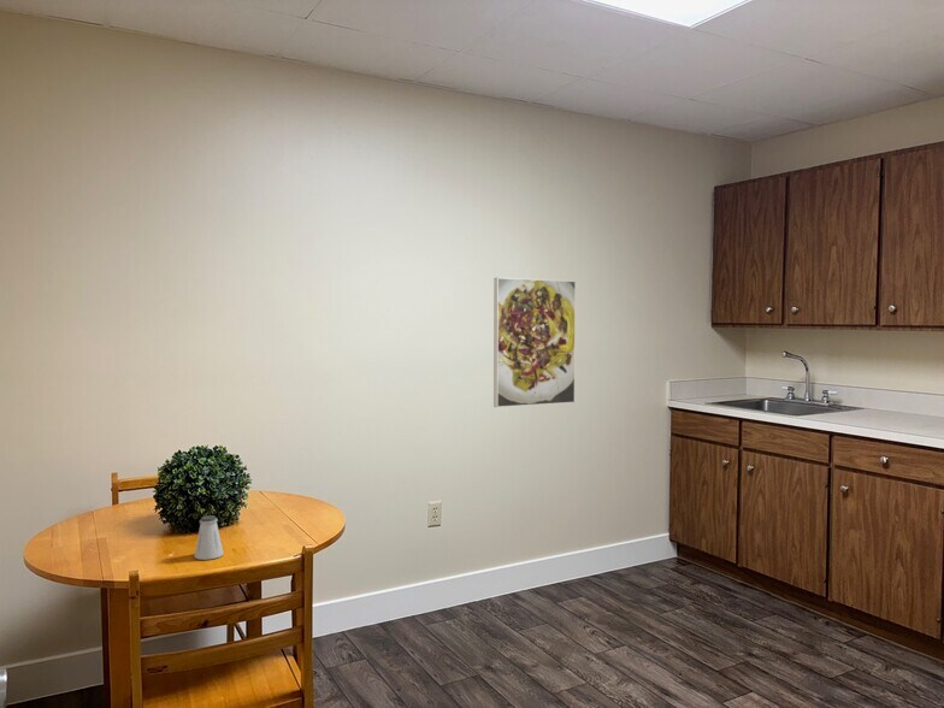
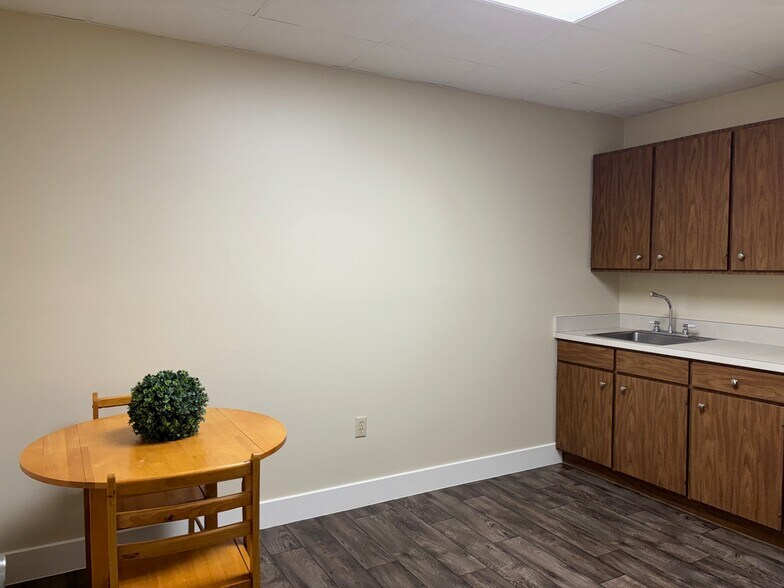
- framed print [492,277,577,408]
- saltshaker [193,514,224,561]
